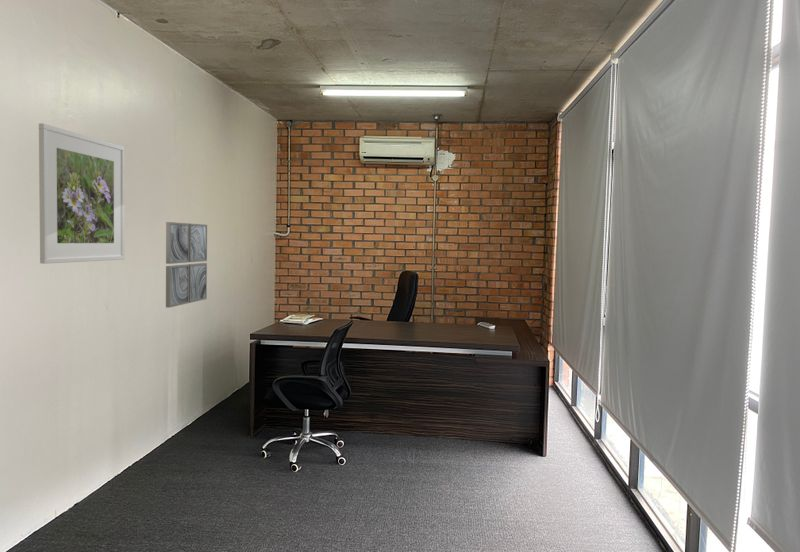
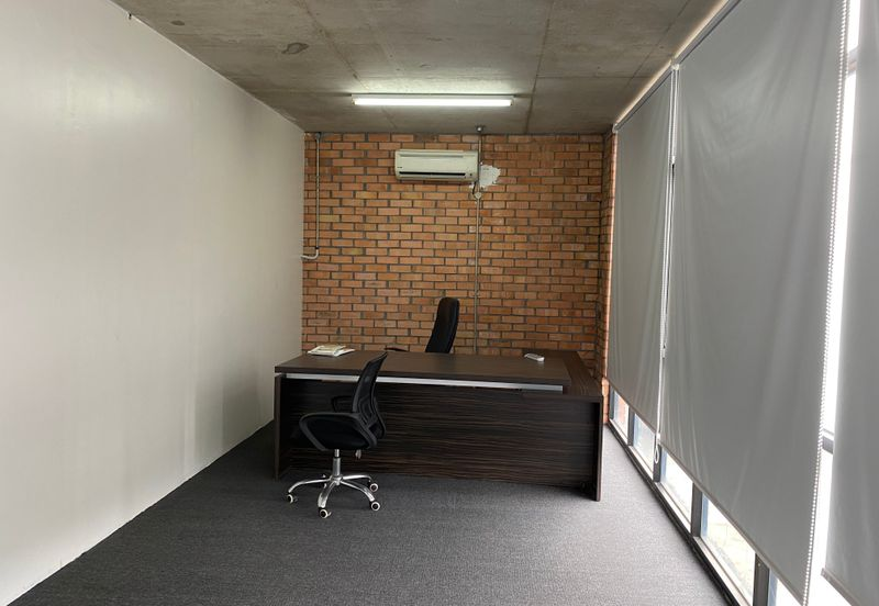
- wall art [165,221,208,309]
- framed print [38,122,126,265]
